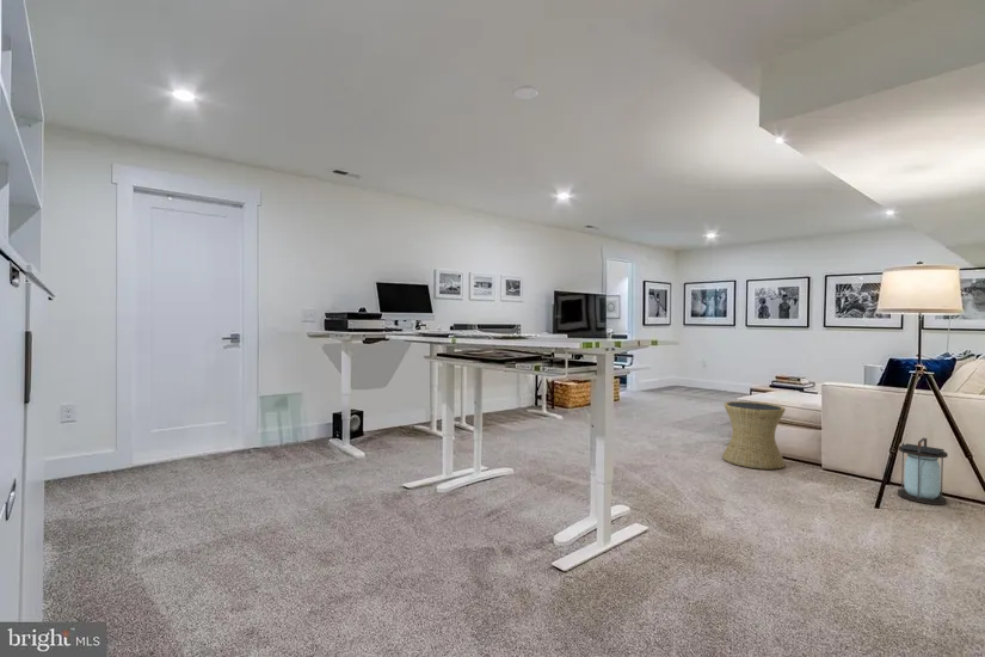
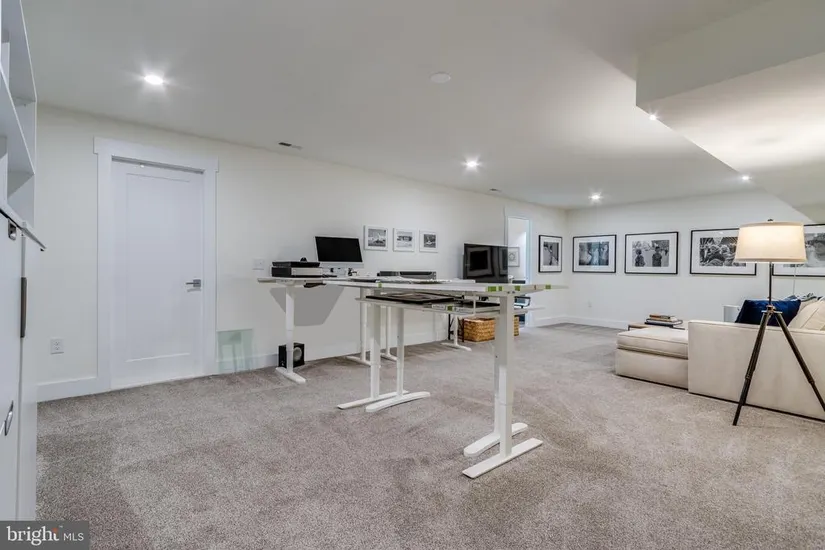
- lantern [897,437,949,505]
- side table [721,400,787,471]
